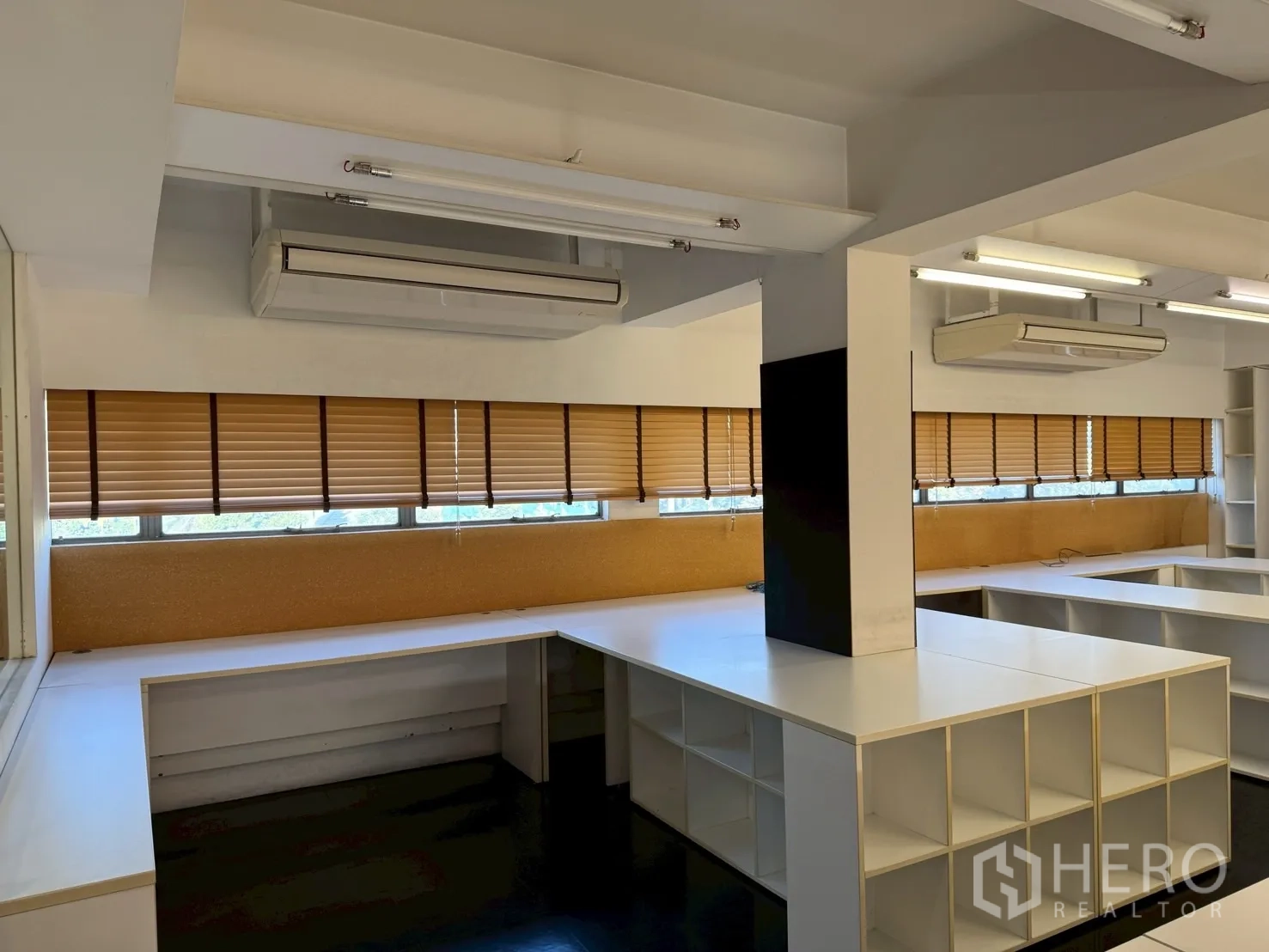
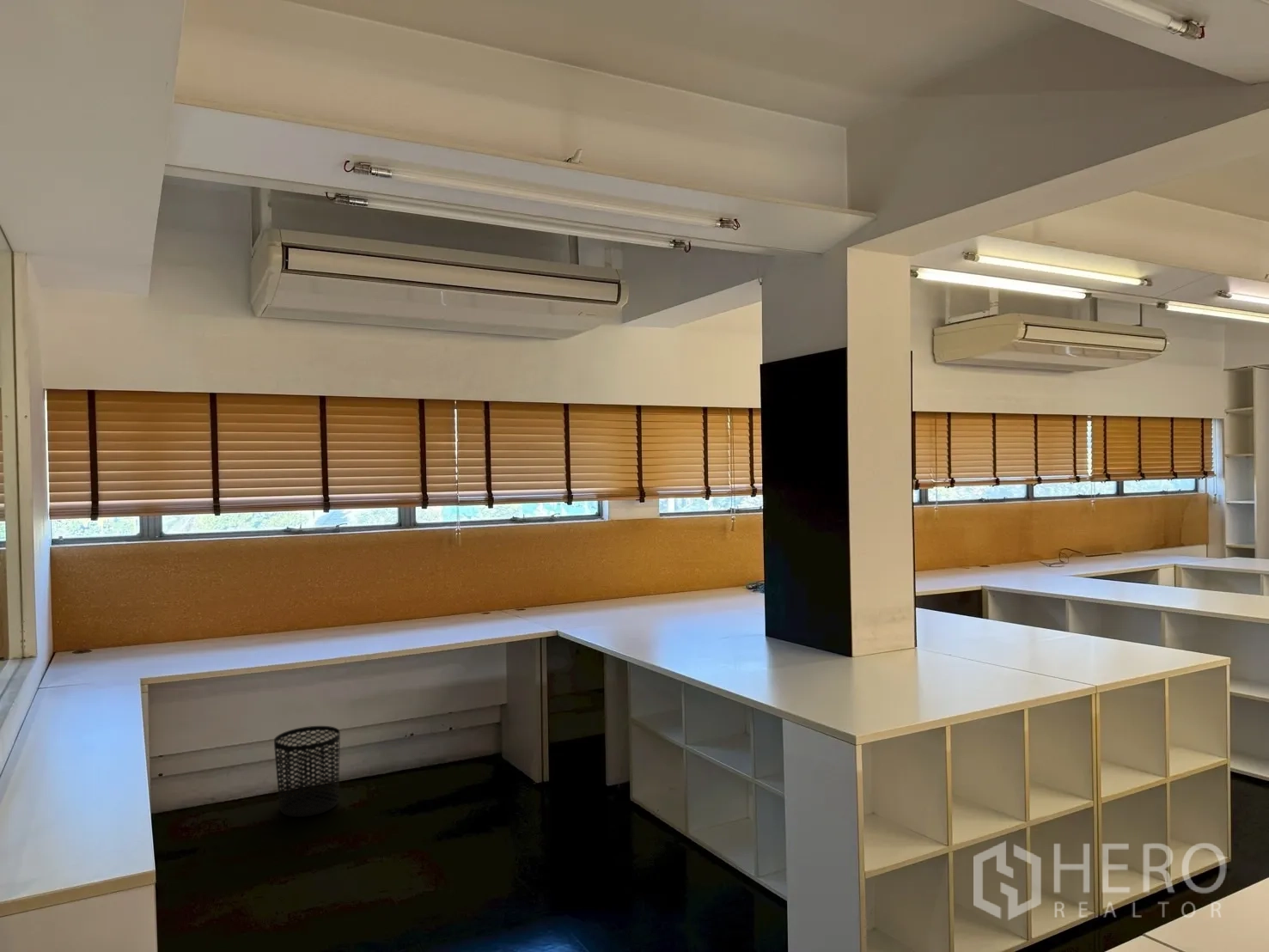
+ waste bin [273,725,341,818]
